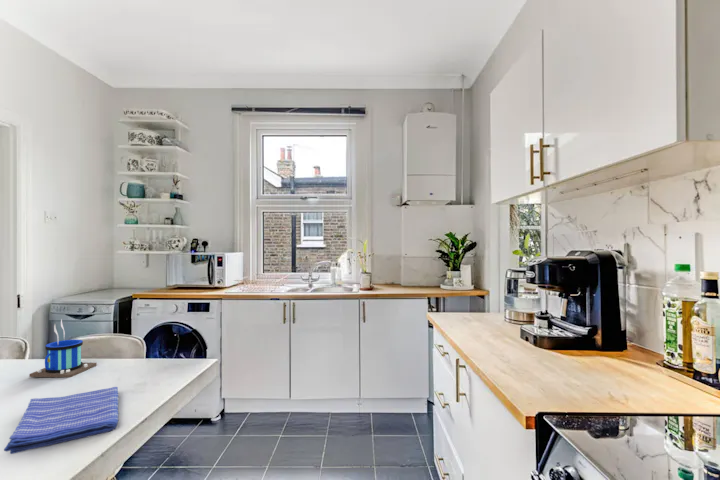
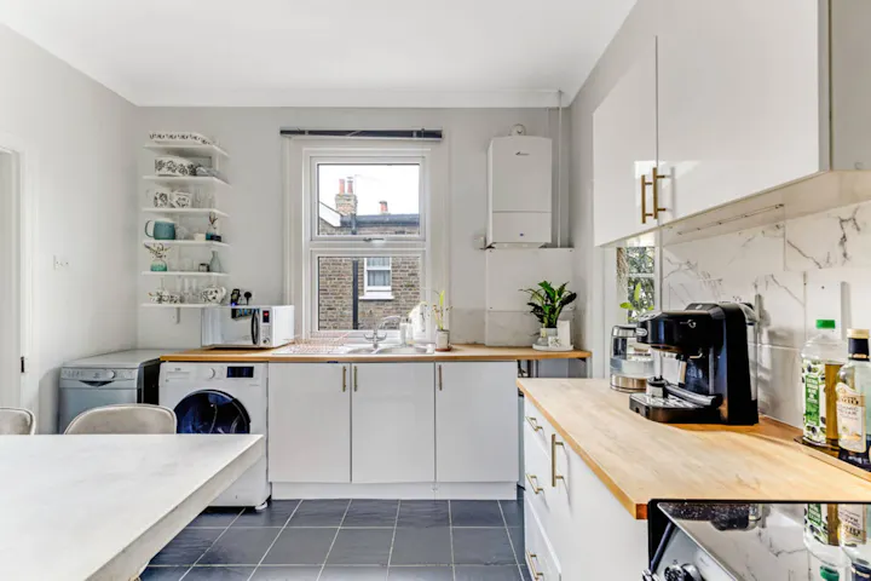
- dish towel [3,386,120,455]
- mug [28,318,98,378]
